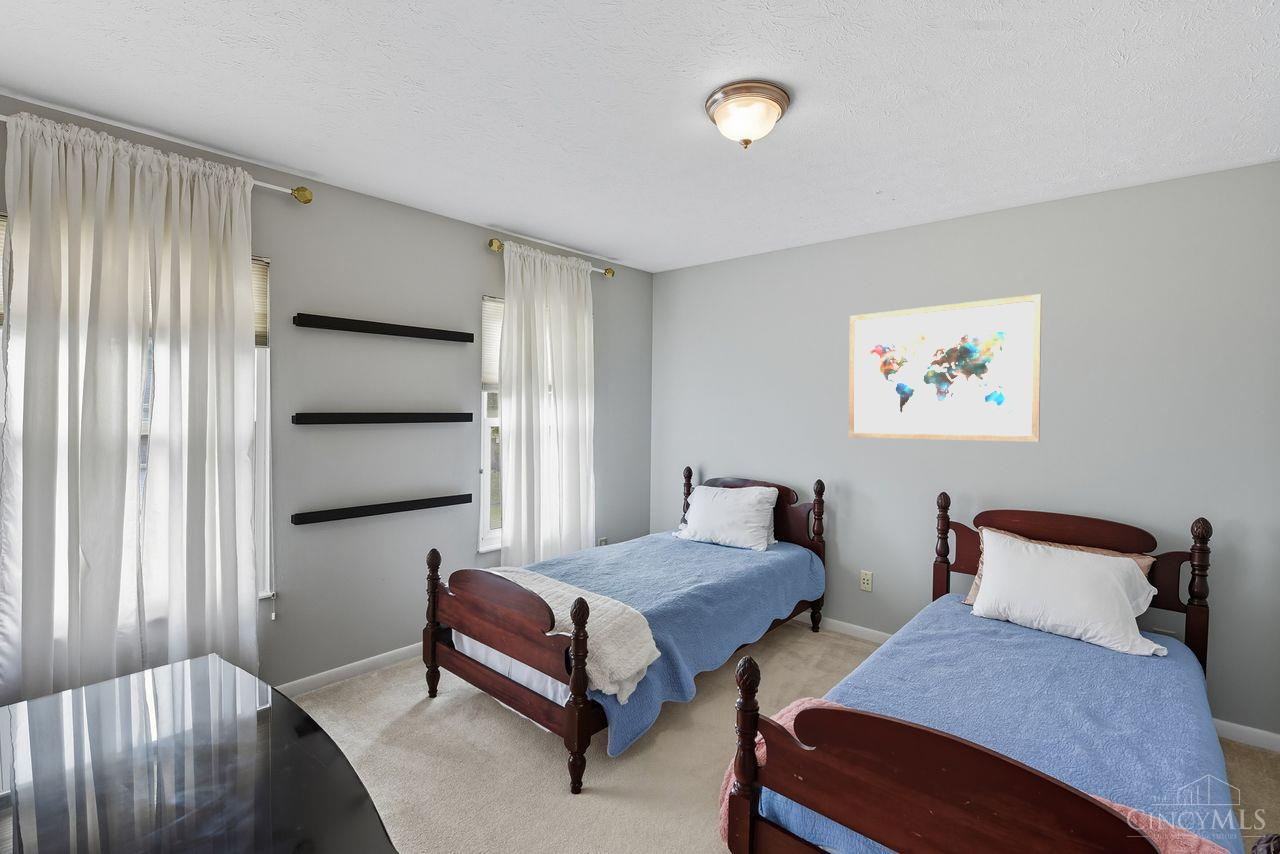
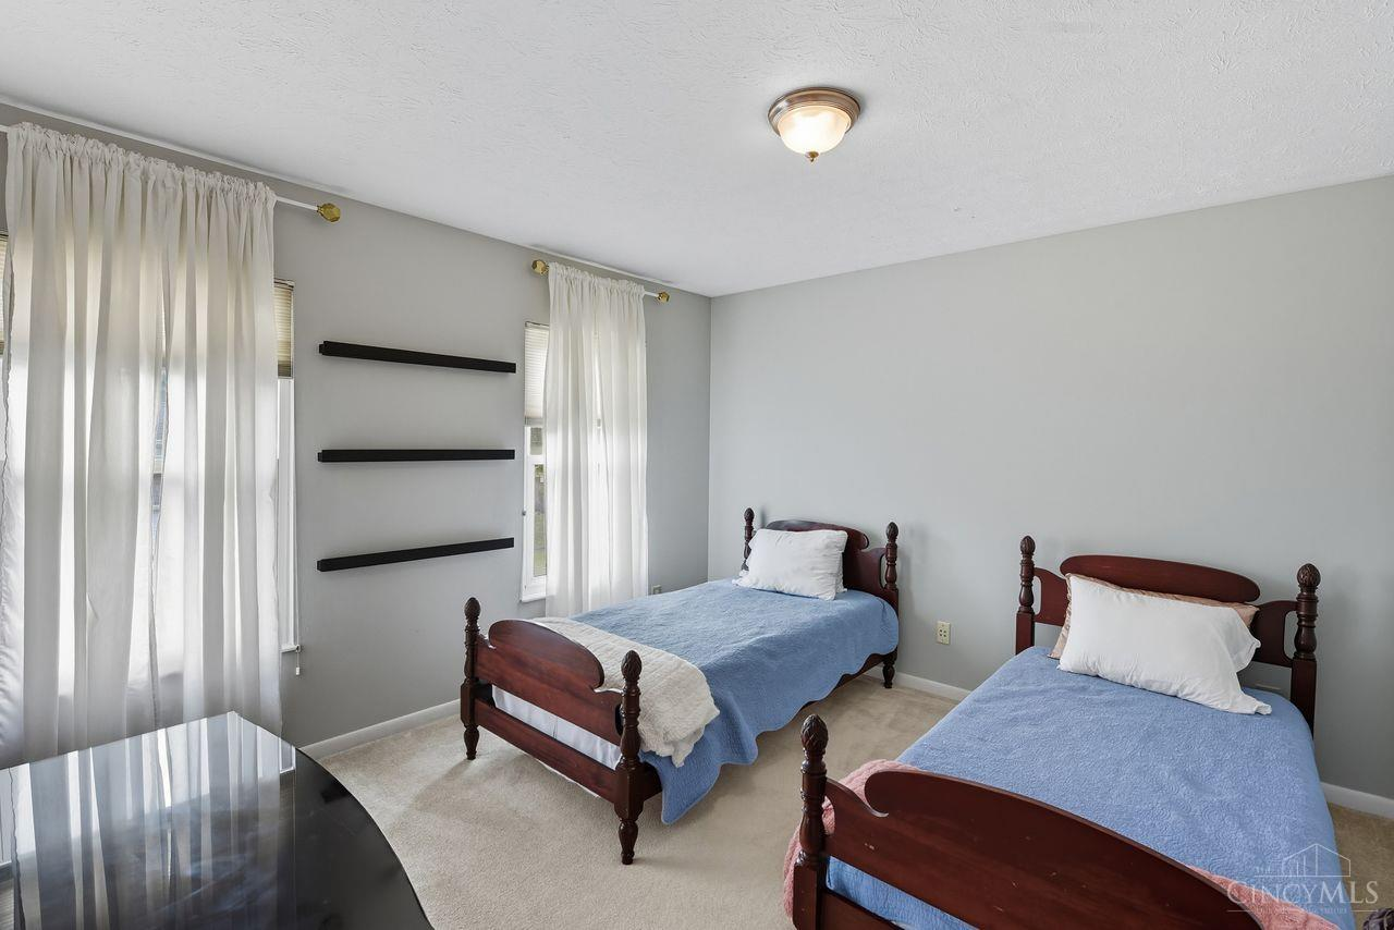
- wall art [848,293,1042,443]
